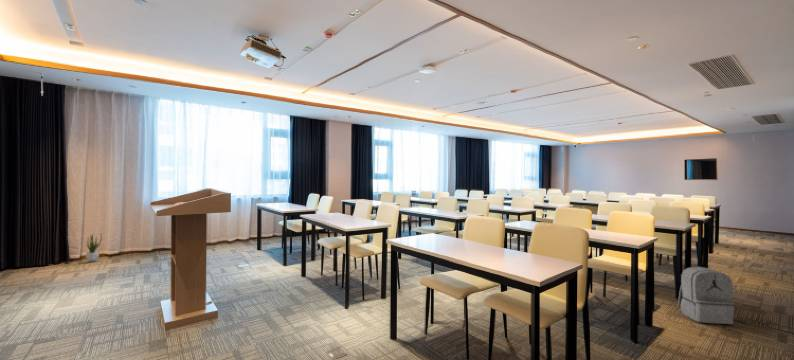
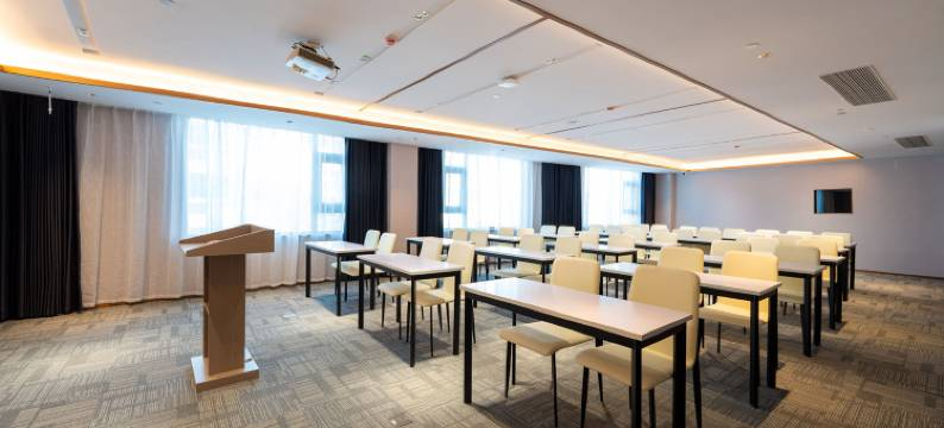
- potted plant [85,233,103,263]
- backpack [677,266,736,325]
